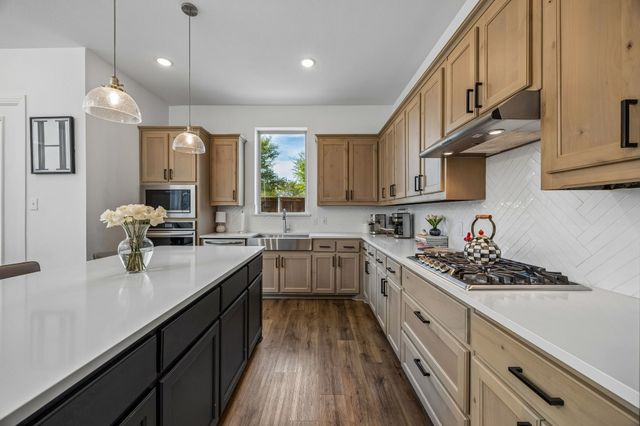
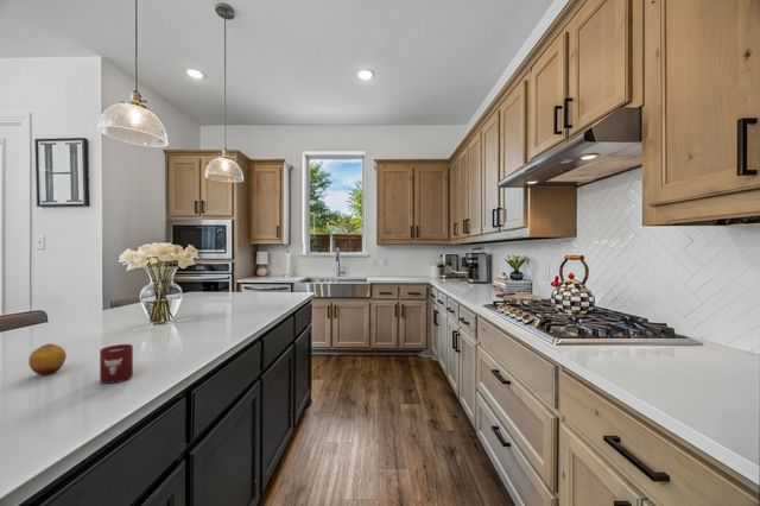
+ fruit [27,342,68,377]
+ cup [99,343,134,385]
